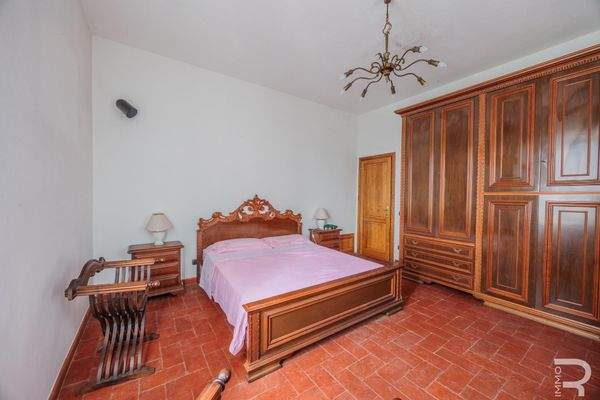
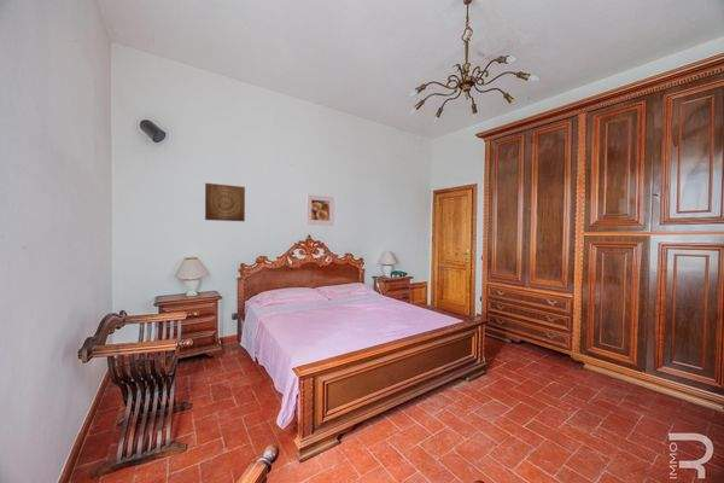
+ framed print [305,193,335,227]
+ wall art [204,182,246,222]
